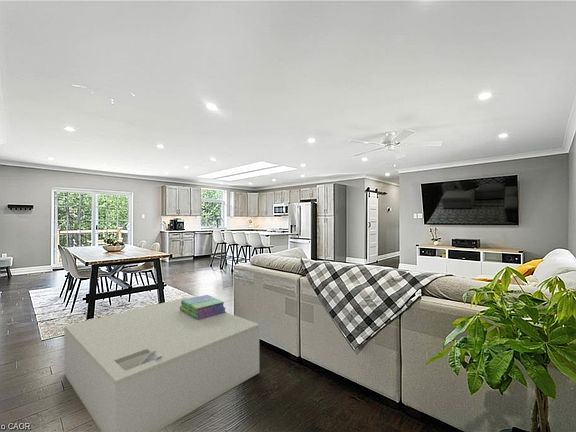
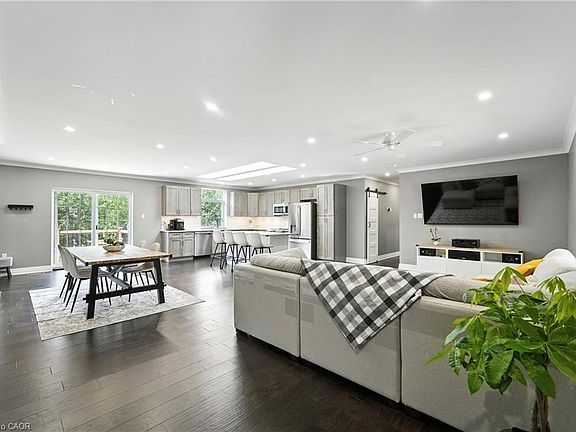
- stack of books [180,294,227,320]
- coffee table [64,297,260,432]
